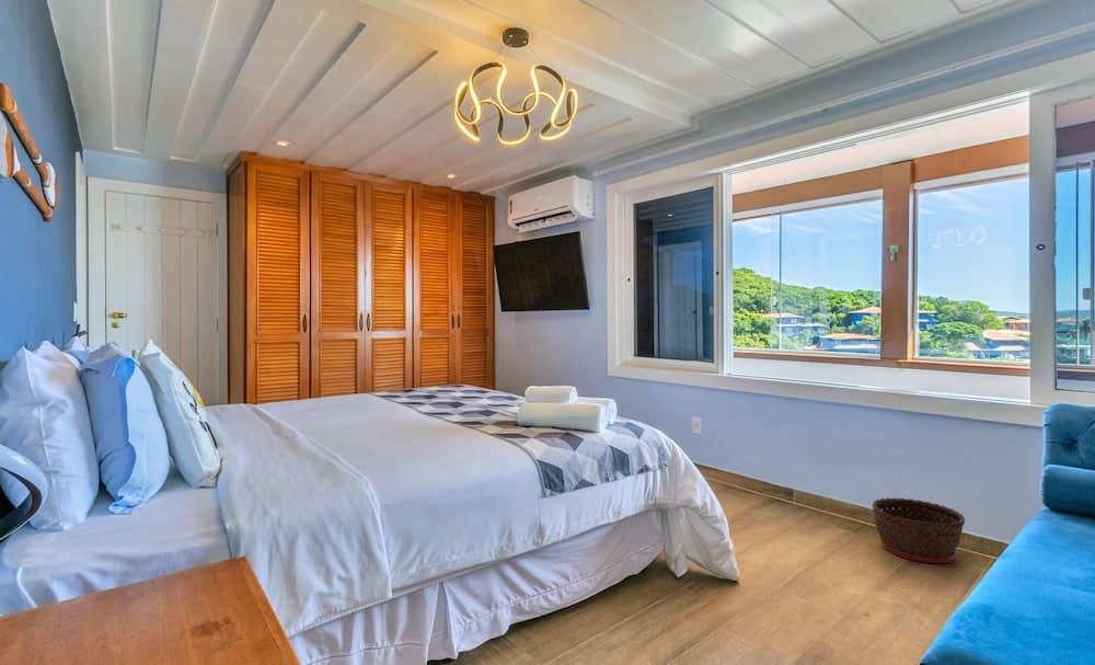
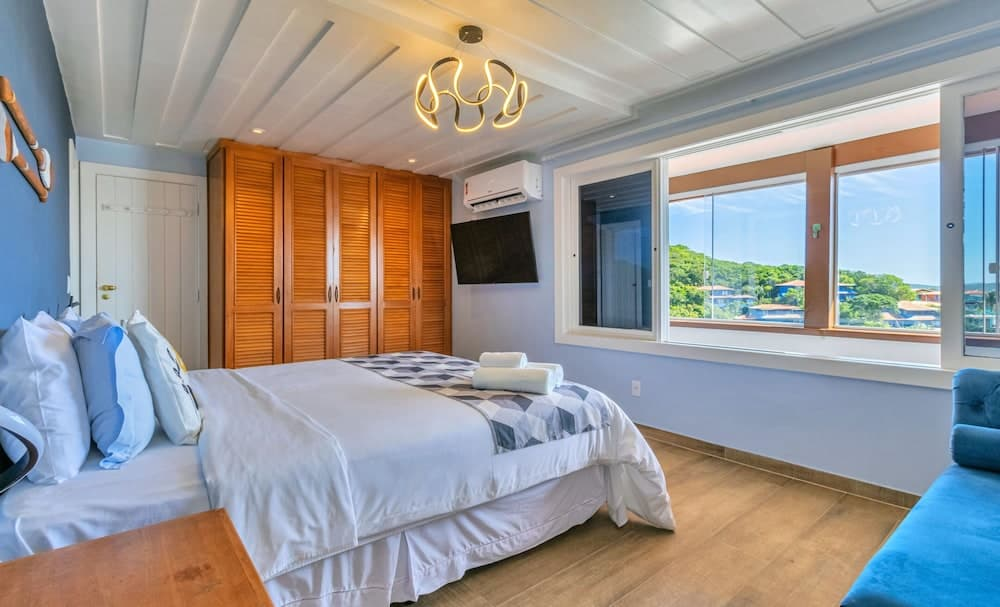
- basket [871,496,966,564]
